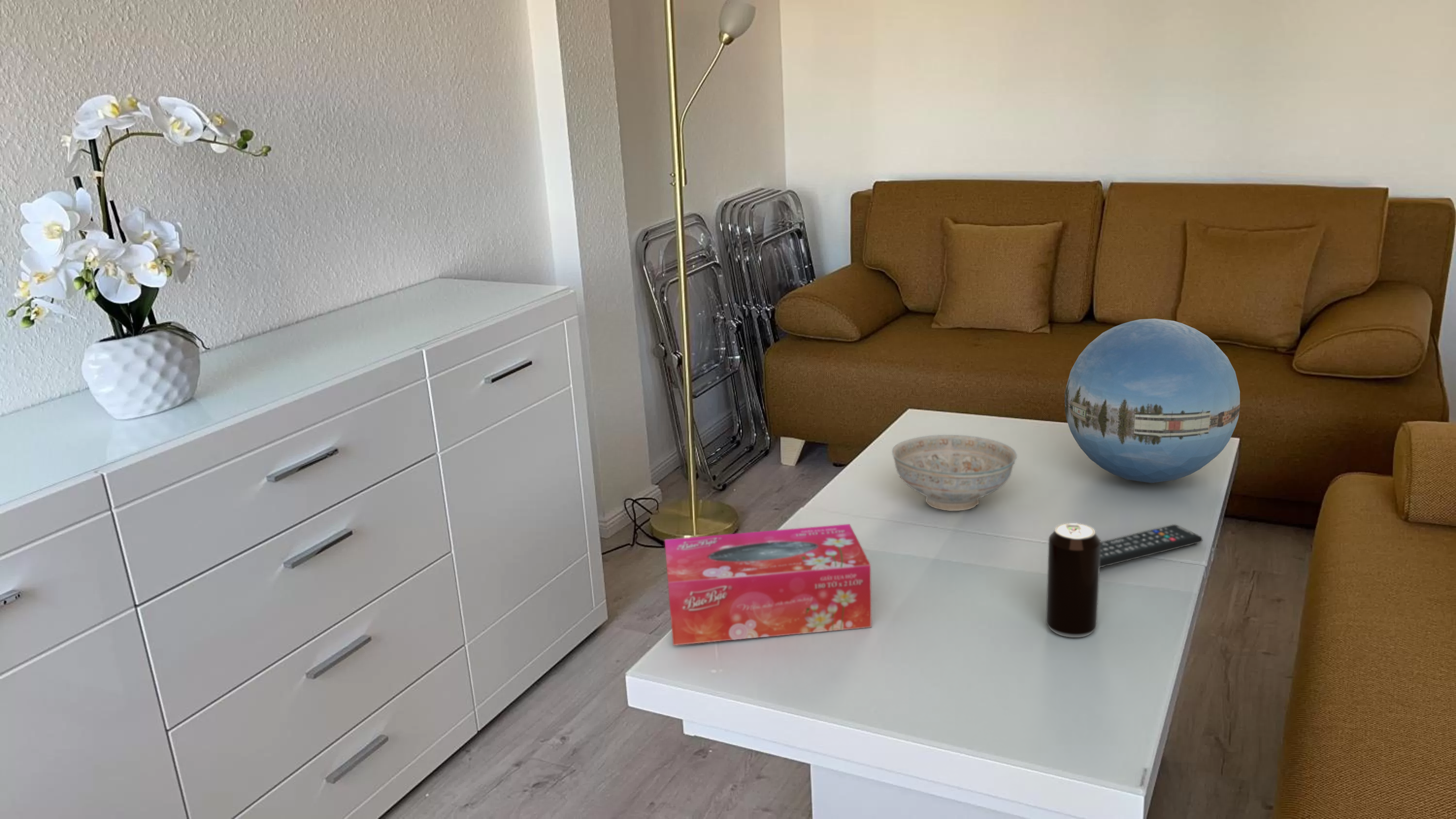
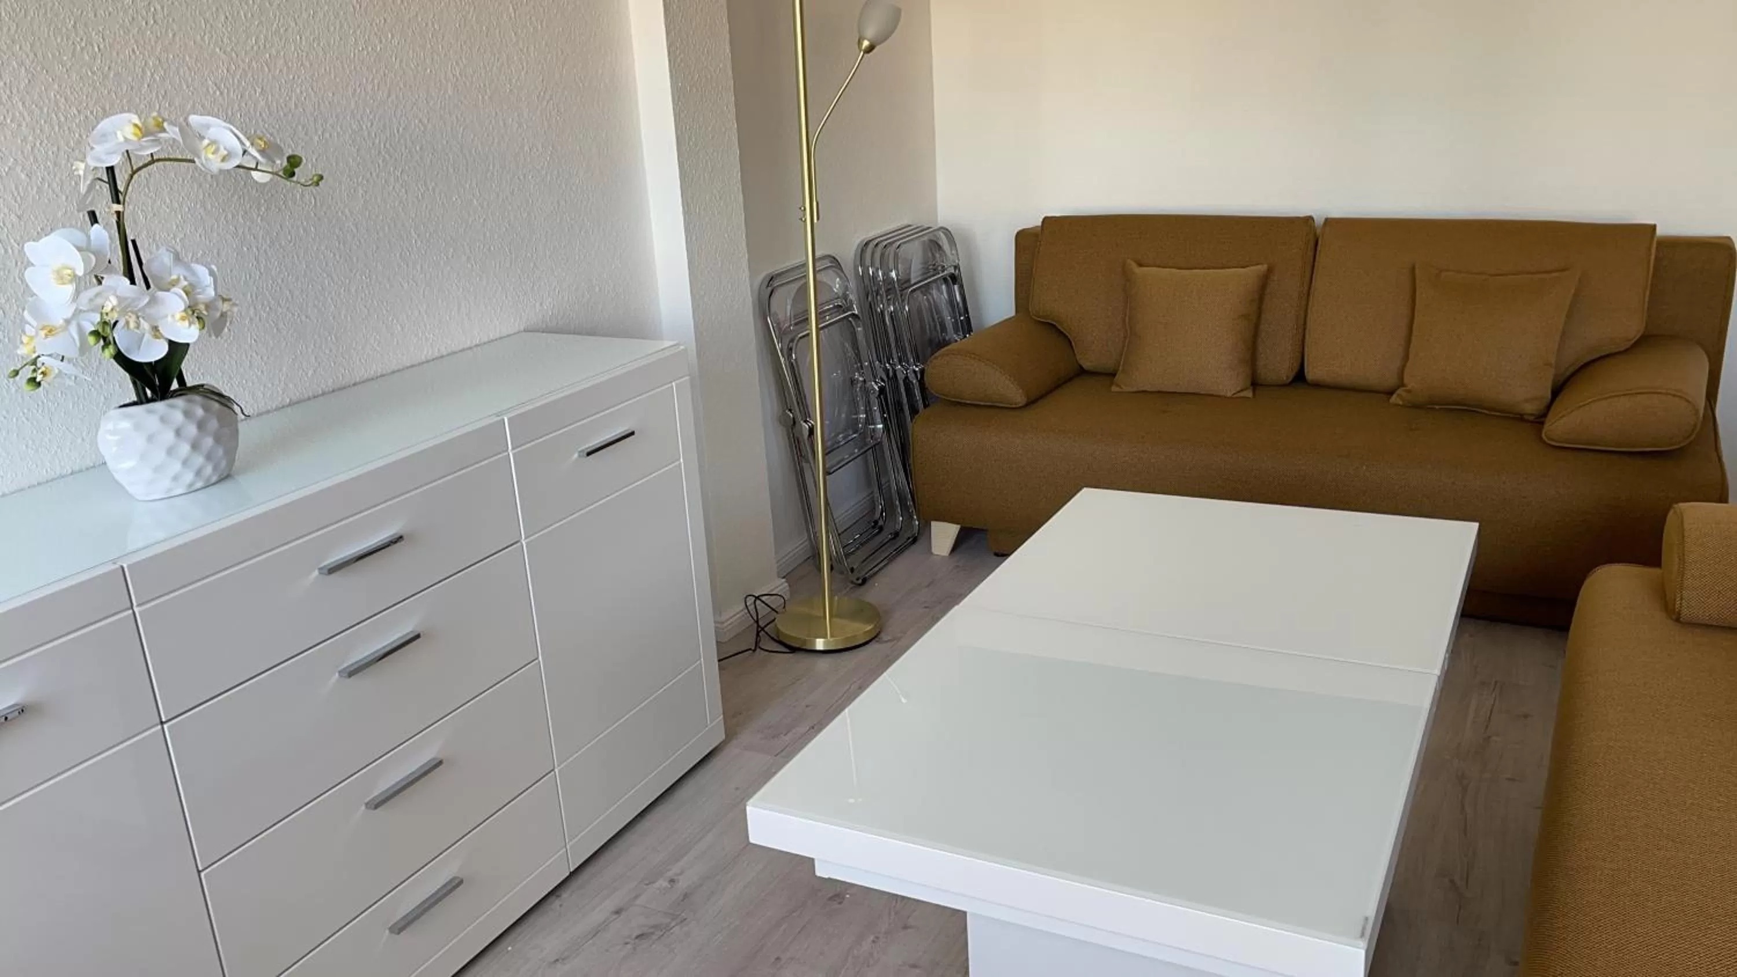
- remote control [1100,524,1203,568]
- decorative bowl [892,434,1018,511]
- beverage can [1045,523,1101,638]
- decorative orb [1064,318,1241,483]
- tissue box [664,524,872,646]
